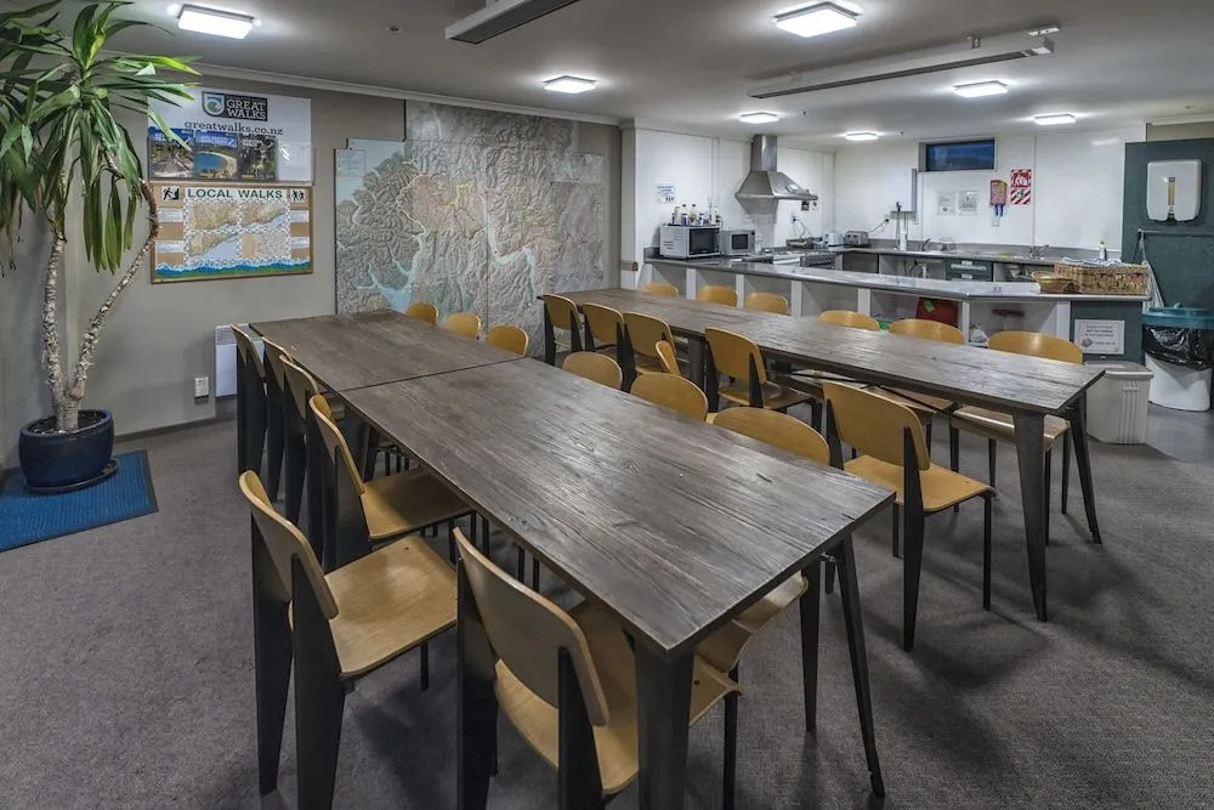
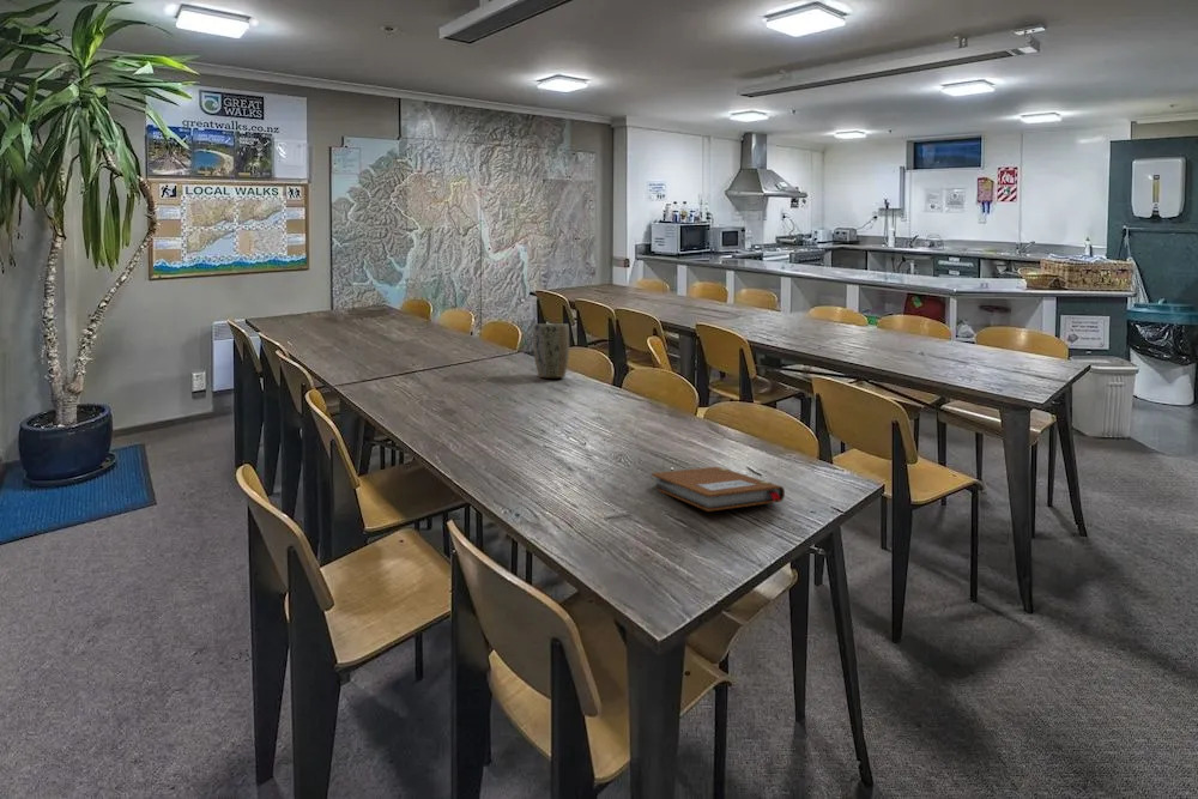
+ plant pot [532,322,570,379]
+ notebook [651,466,786,513]
